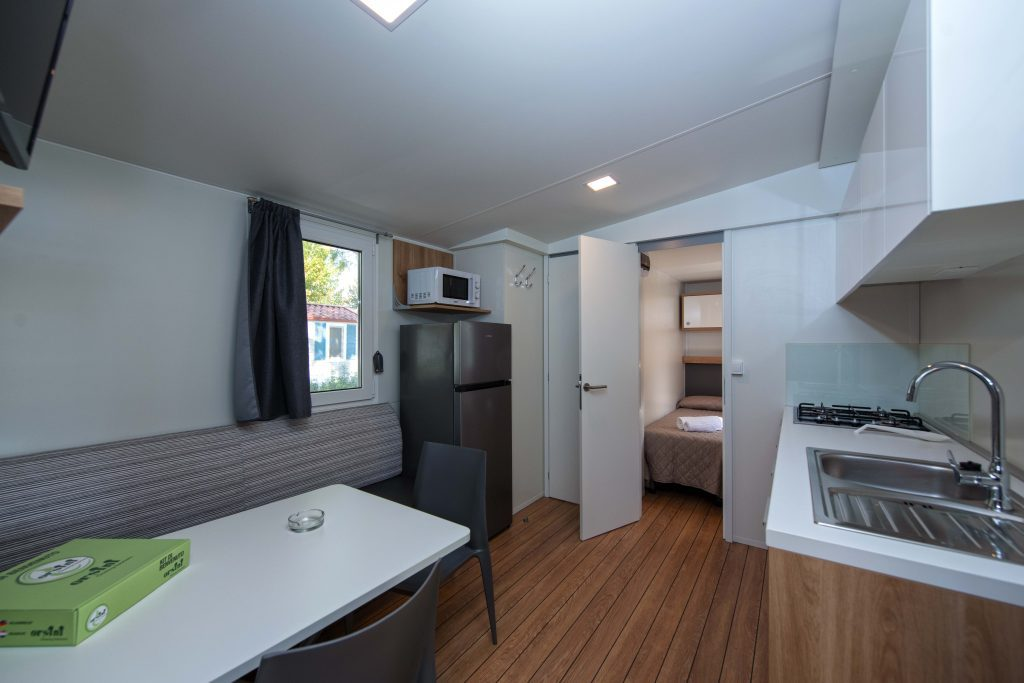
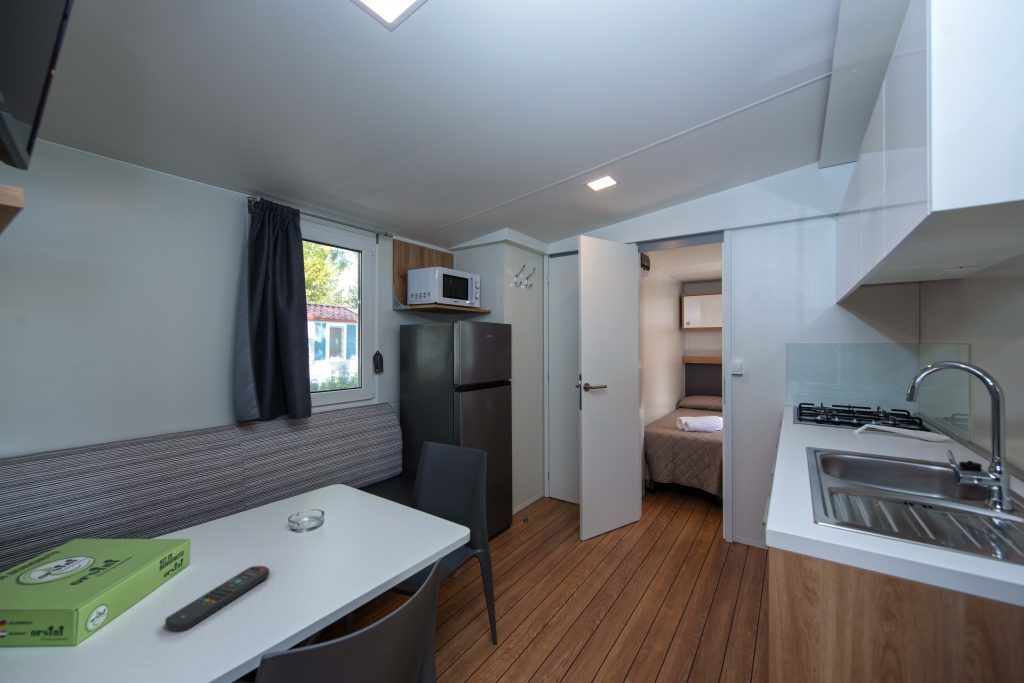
+ remote control [164,565,270,632]
